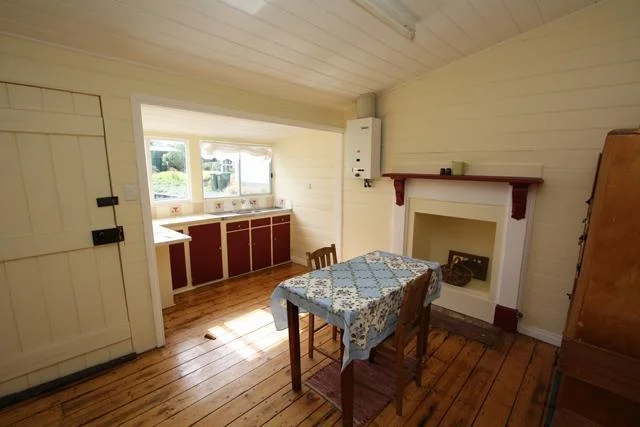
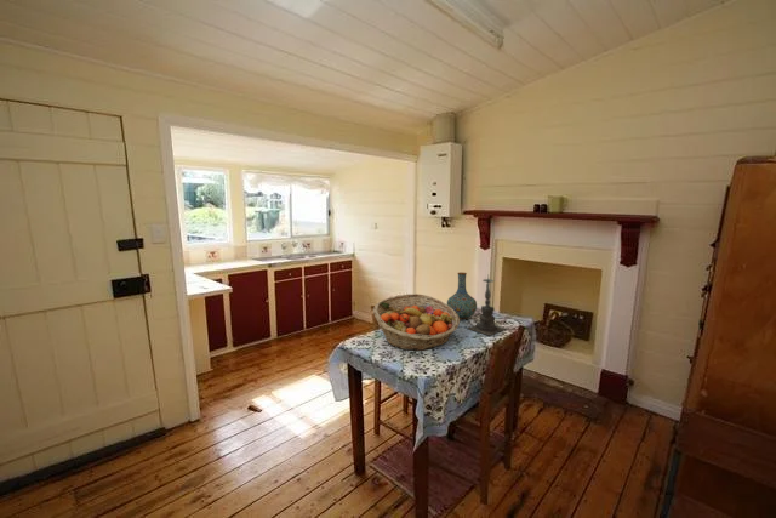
+ candle holder [466,275,508,337]
+ fruit basket [372,292,461,352]
+ vase [446,272,478,320]
